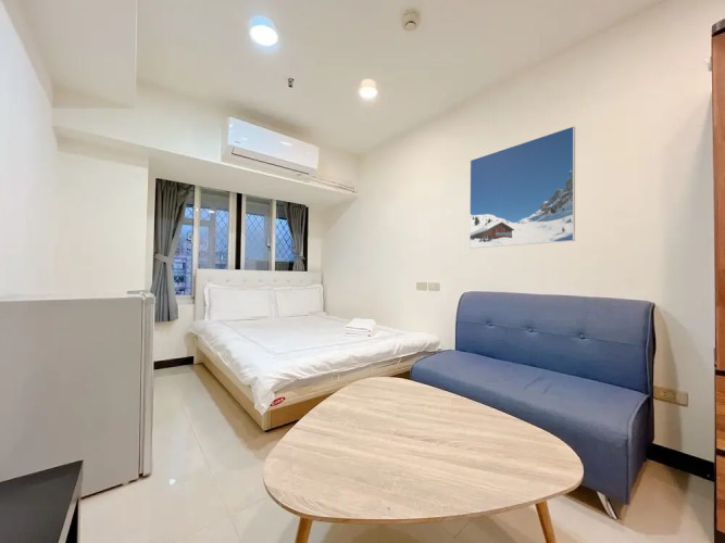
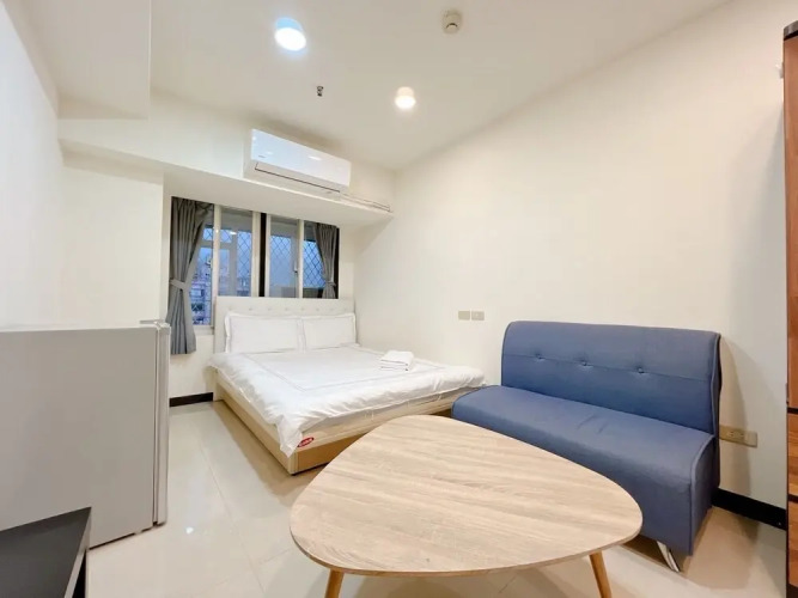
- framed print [468,125,576,250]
